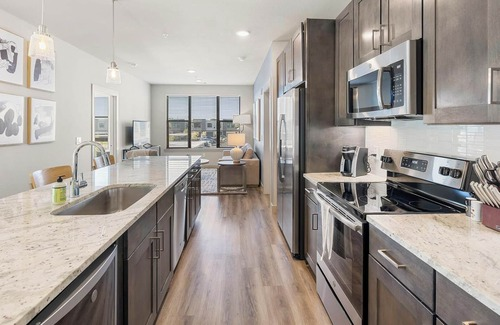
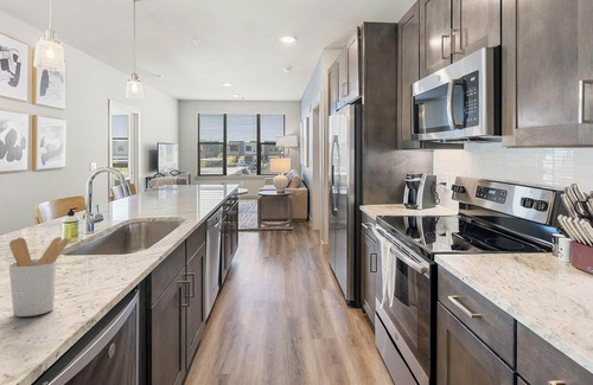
+ utensil holder [8,236,72,317]
